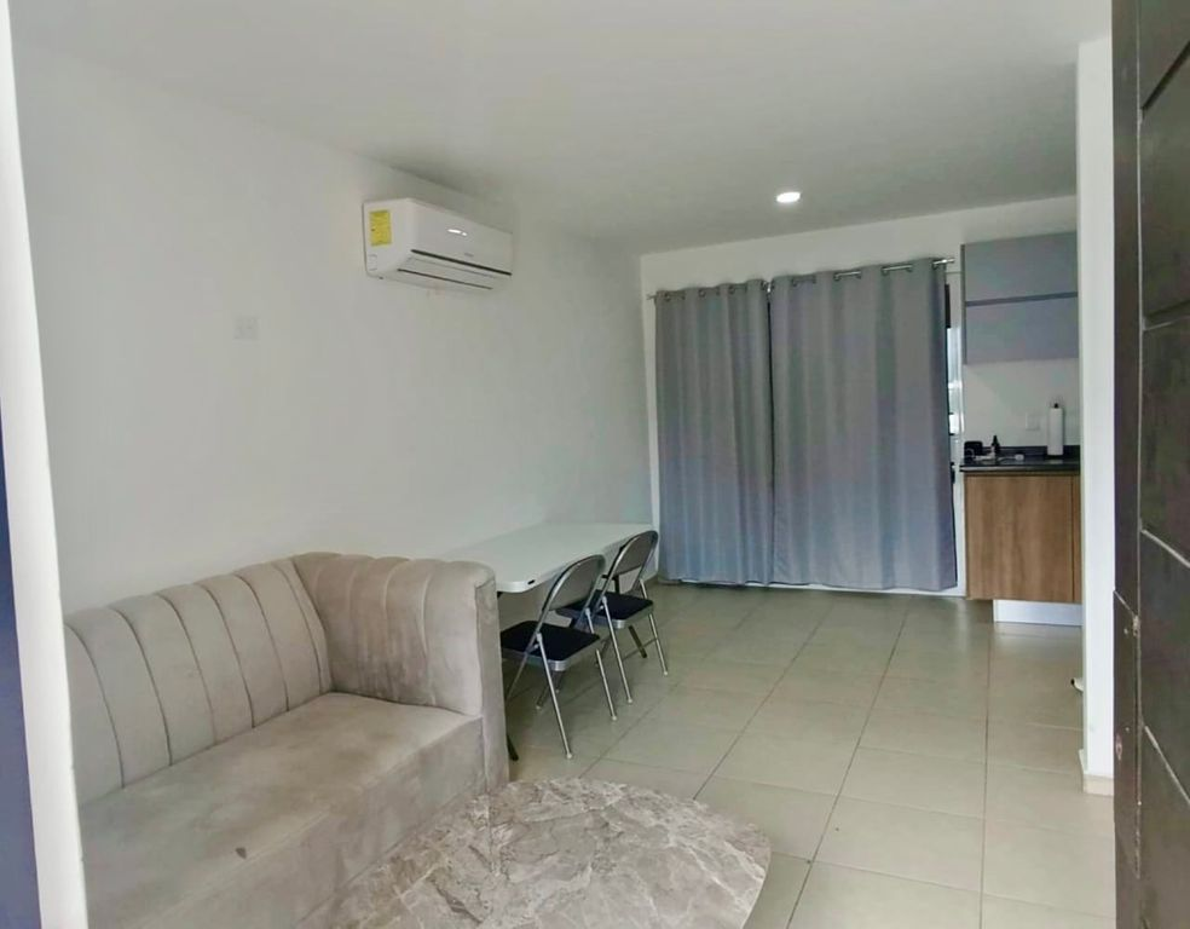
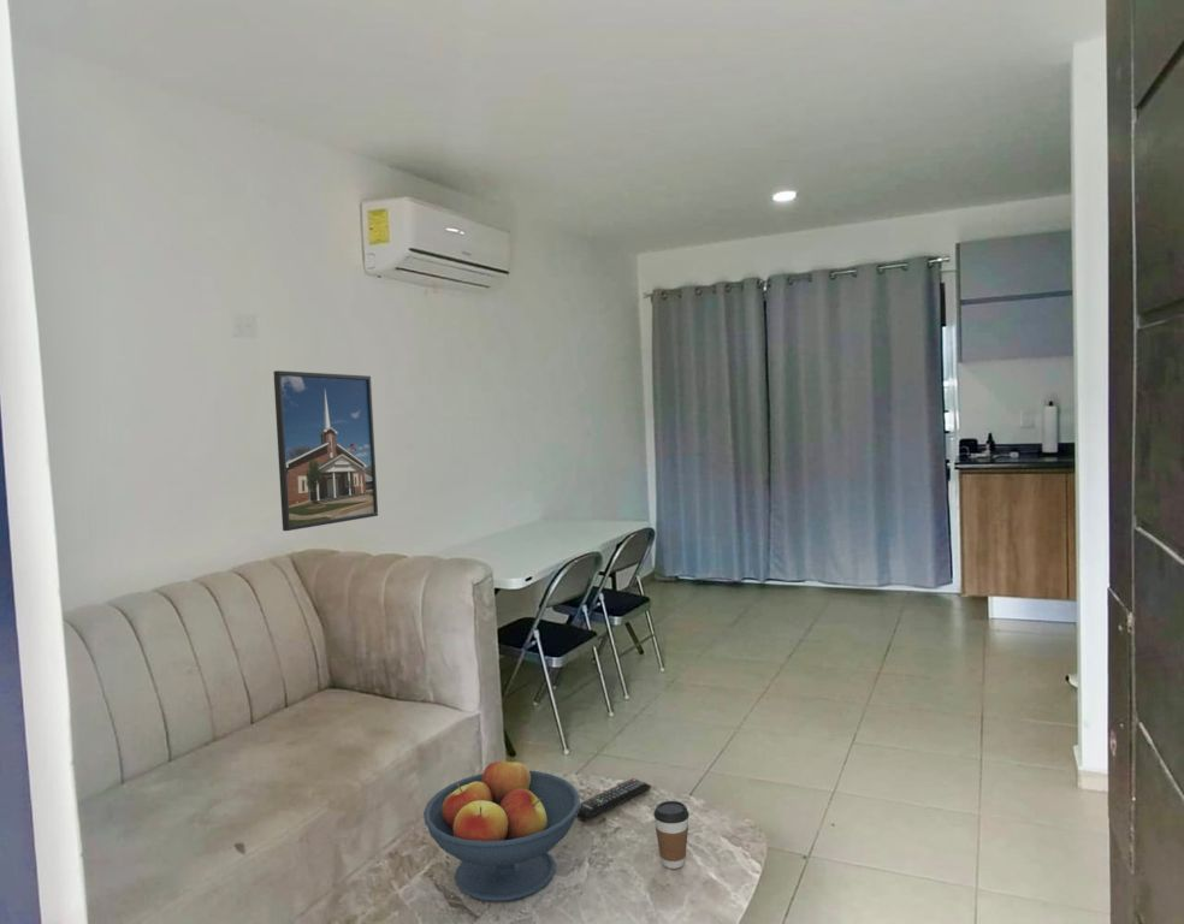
+ remote control [576,777,652,822]
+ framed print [272,369,379,532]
+ coffee cup [652,800,691,870]
+ fruit bowl [422,753,581,902]
